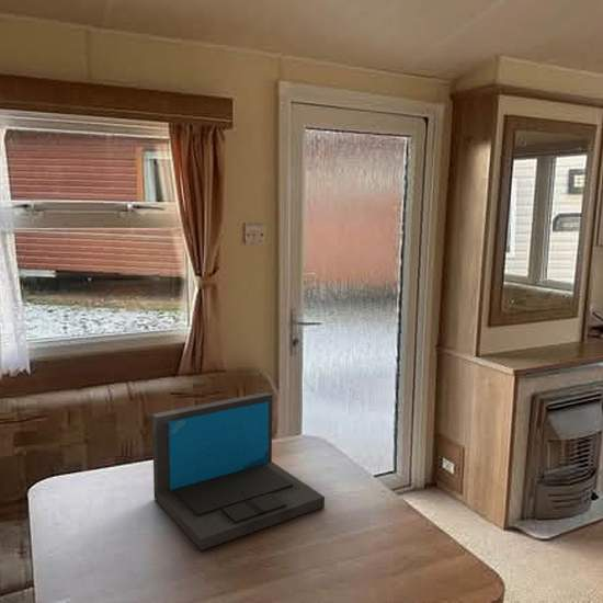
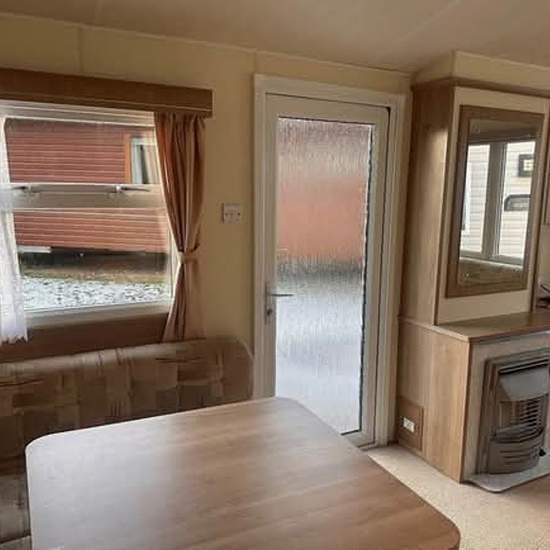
- laptop [151,391,326,551]
